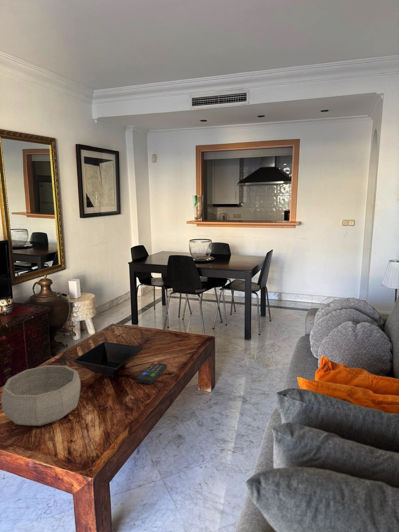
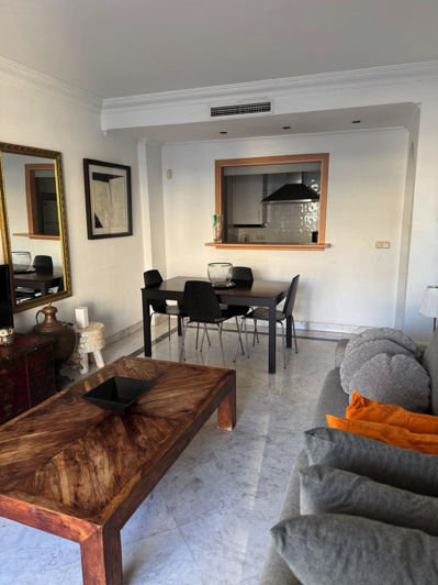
- decorative bowl [0,364,81,427]
- remote control [136,361,168,385]
